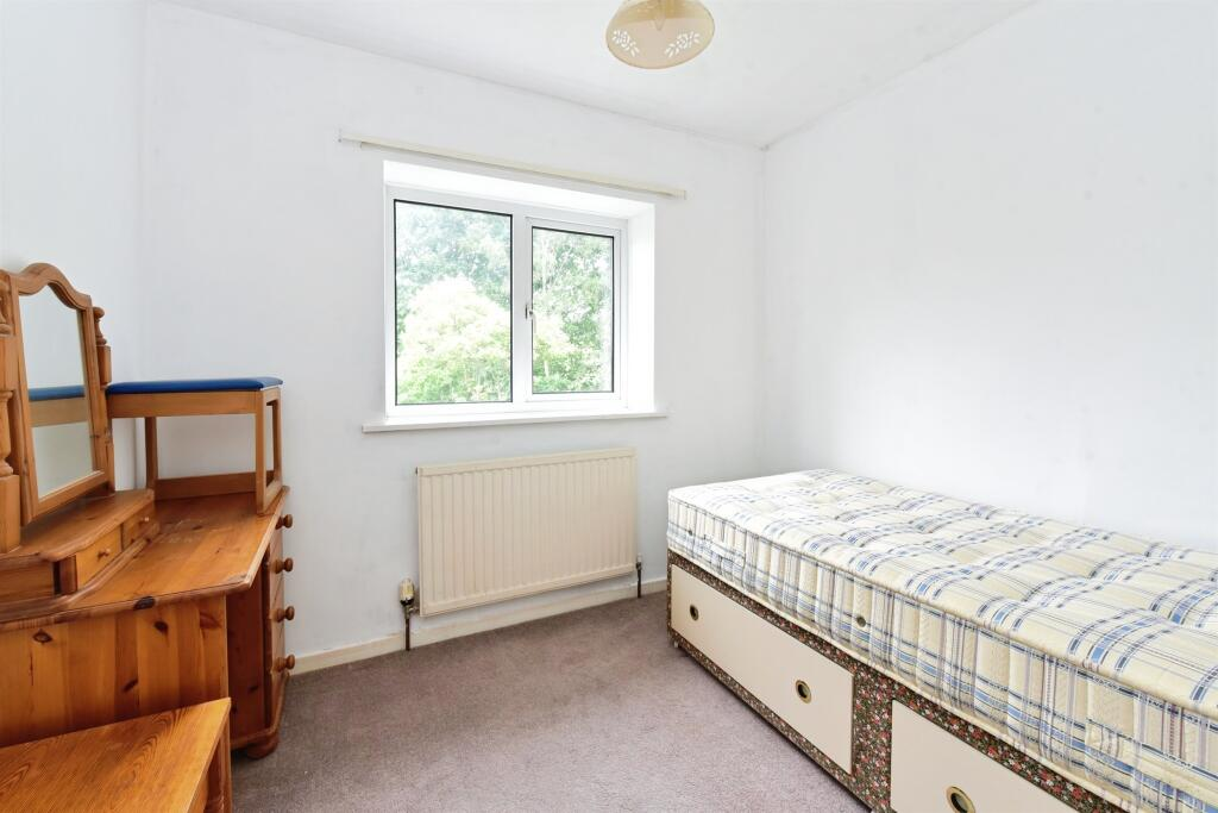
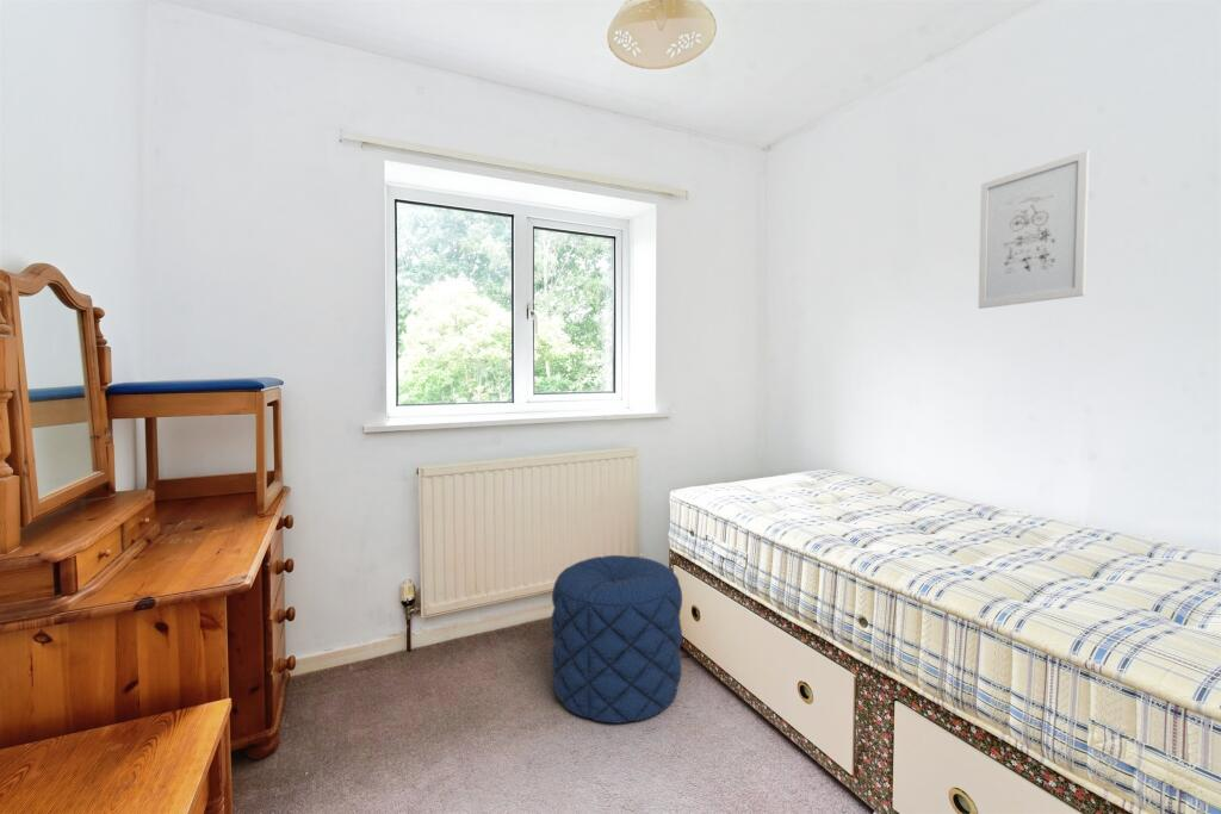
+ wall art [977,149,1091,310]
+ pouf [550,554,683,725]
